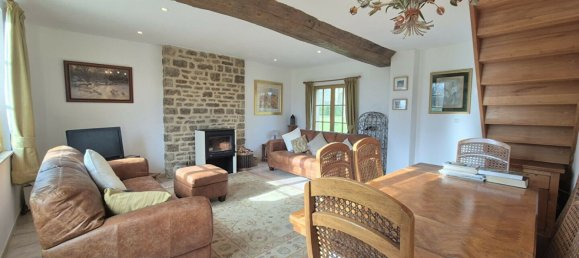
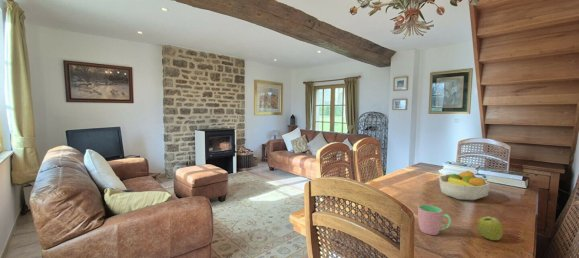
+ apple [477,215,504,241]
+ fruit bowl [438,170,491,202]
+ cup [417,204,452,236]
